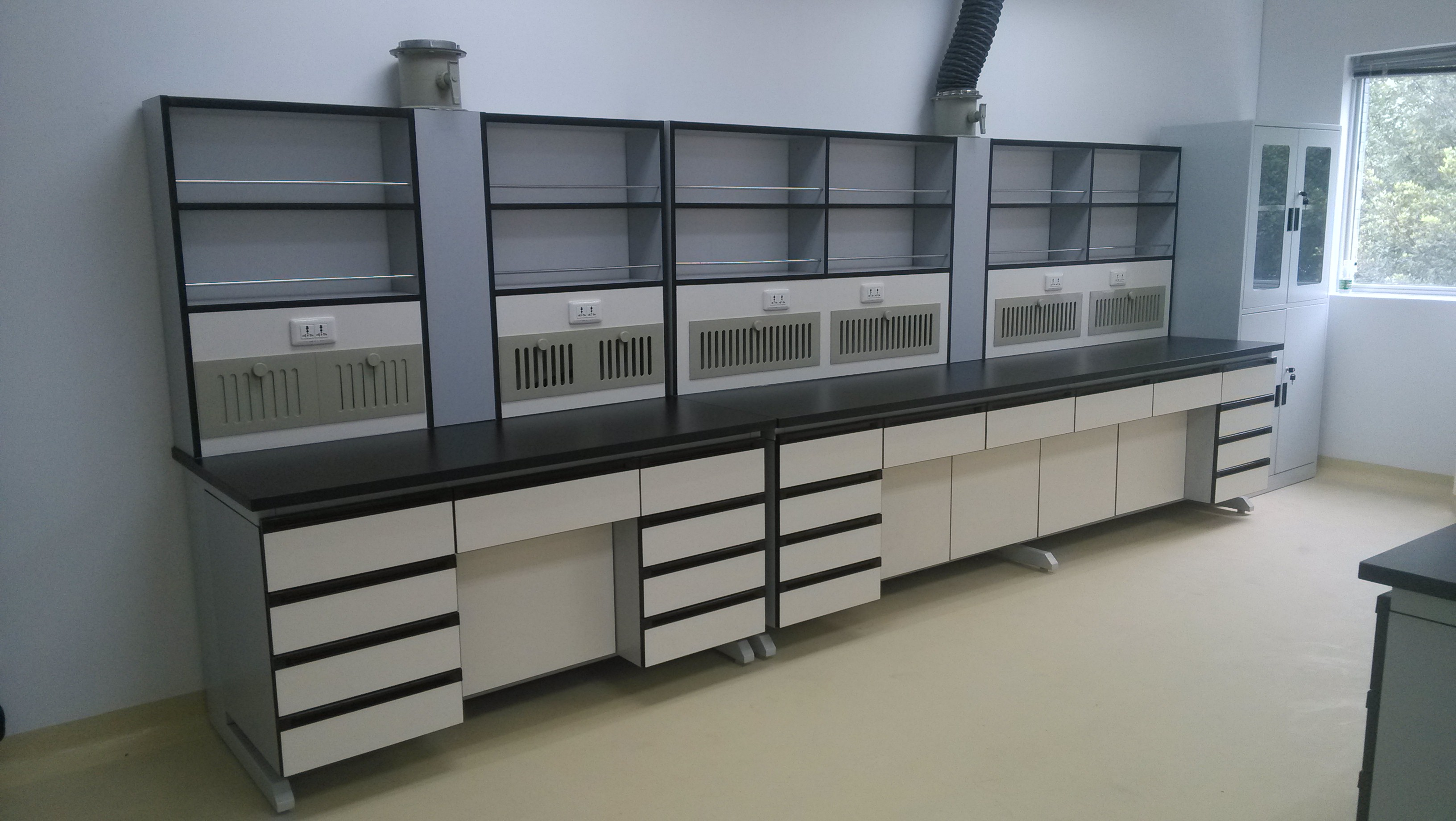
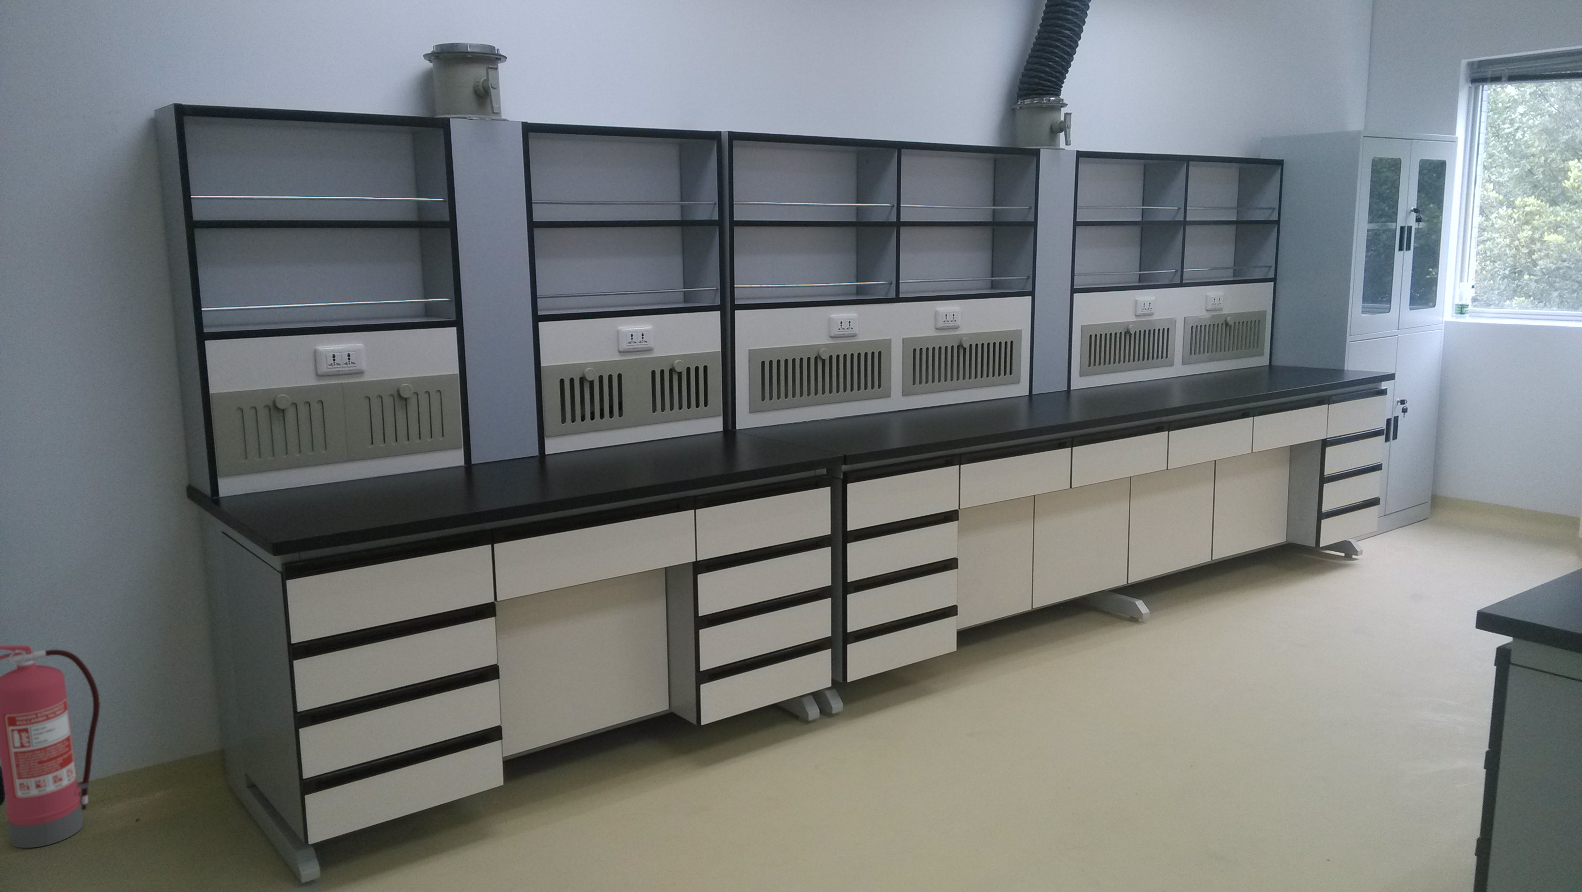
+ fire extinguisher [0,644,100,849]
